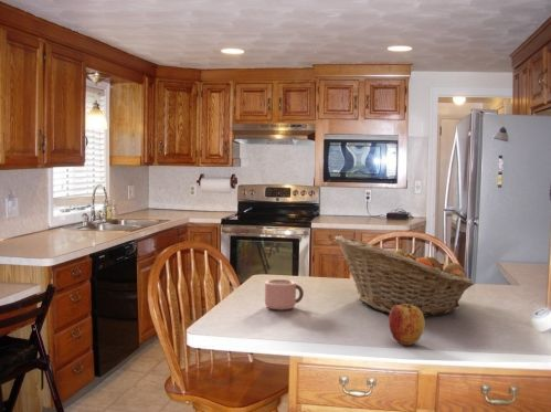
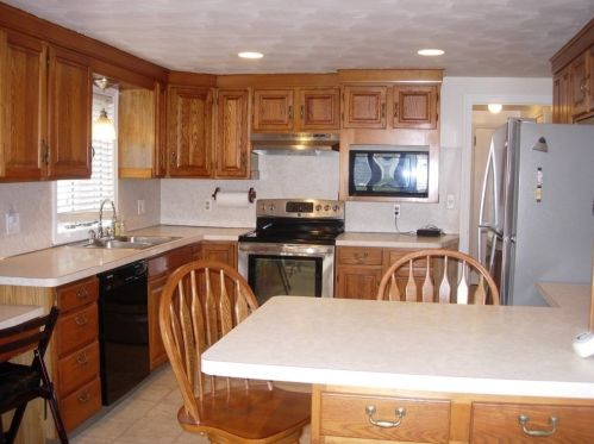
- apple [388,304,426,347]
- fruit basket [335,234,475,318]
- mug [264,278,305,310]
